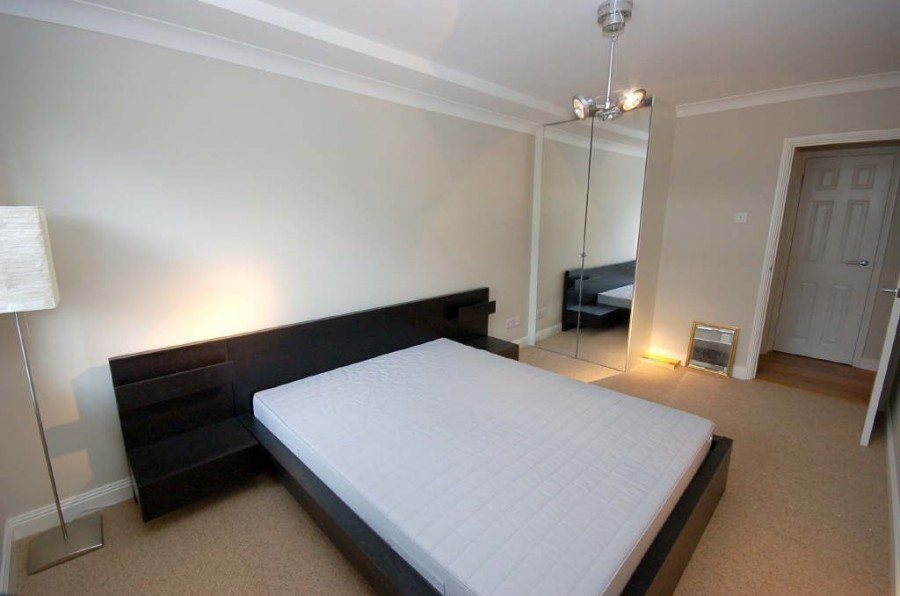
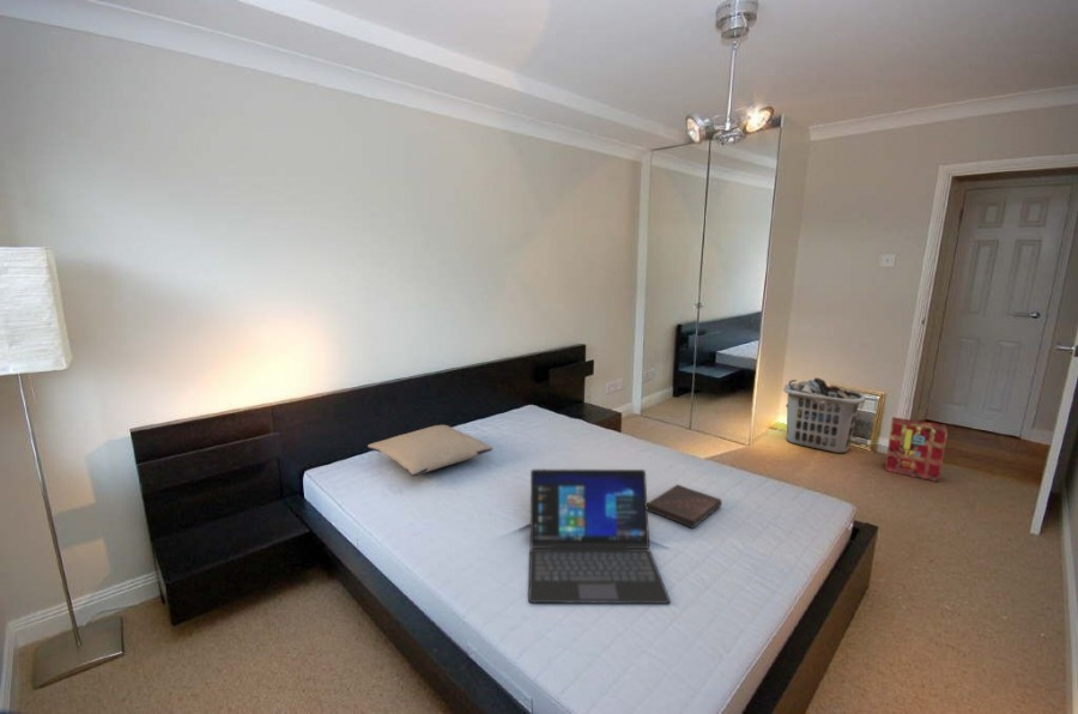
+ laptop [527,468,672,605]
+ pillow [367,424,493,478]
+ book [647,483,722,530]
+ clothes hamper [782,376,867,454]
+ product box [884,416,949,483]
